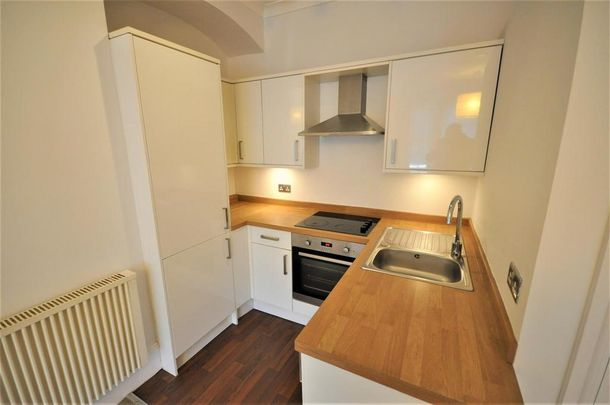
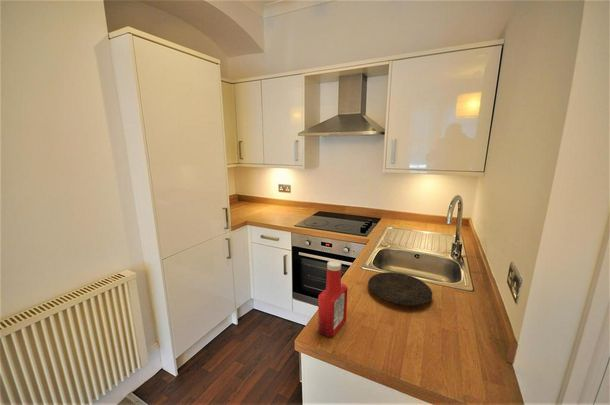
+ soap bottle [317,260,348,338]
+ plate [367,271,433,307]
